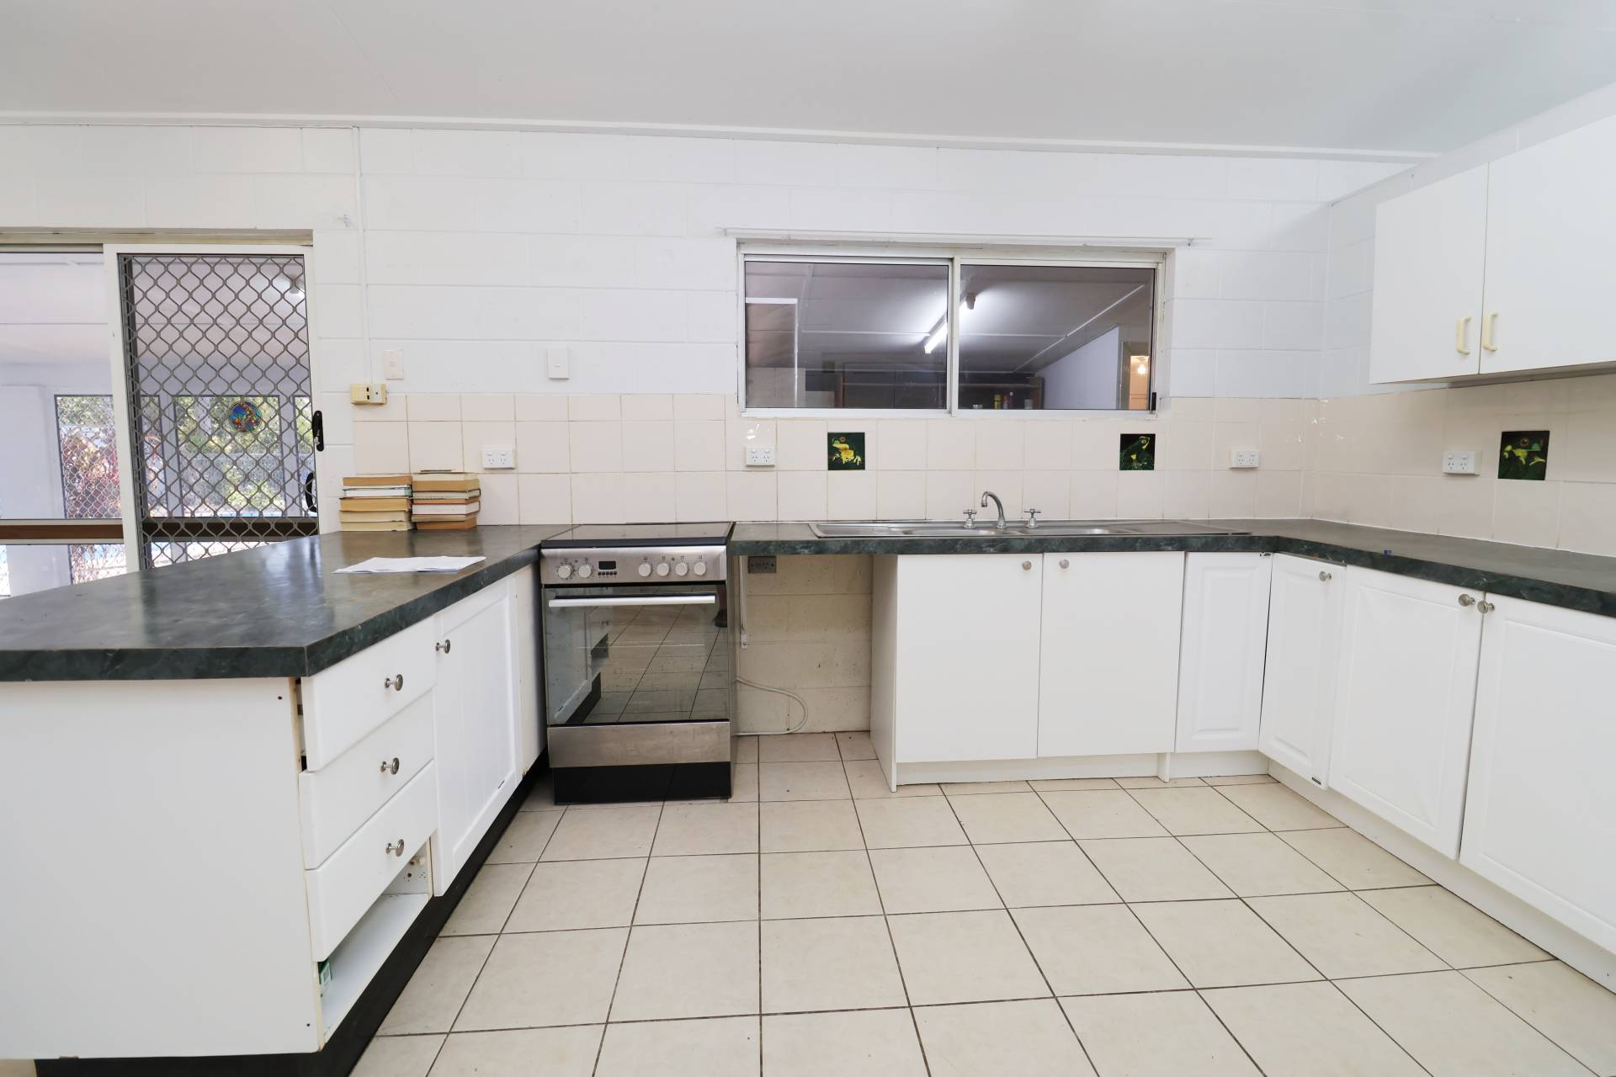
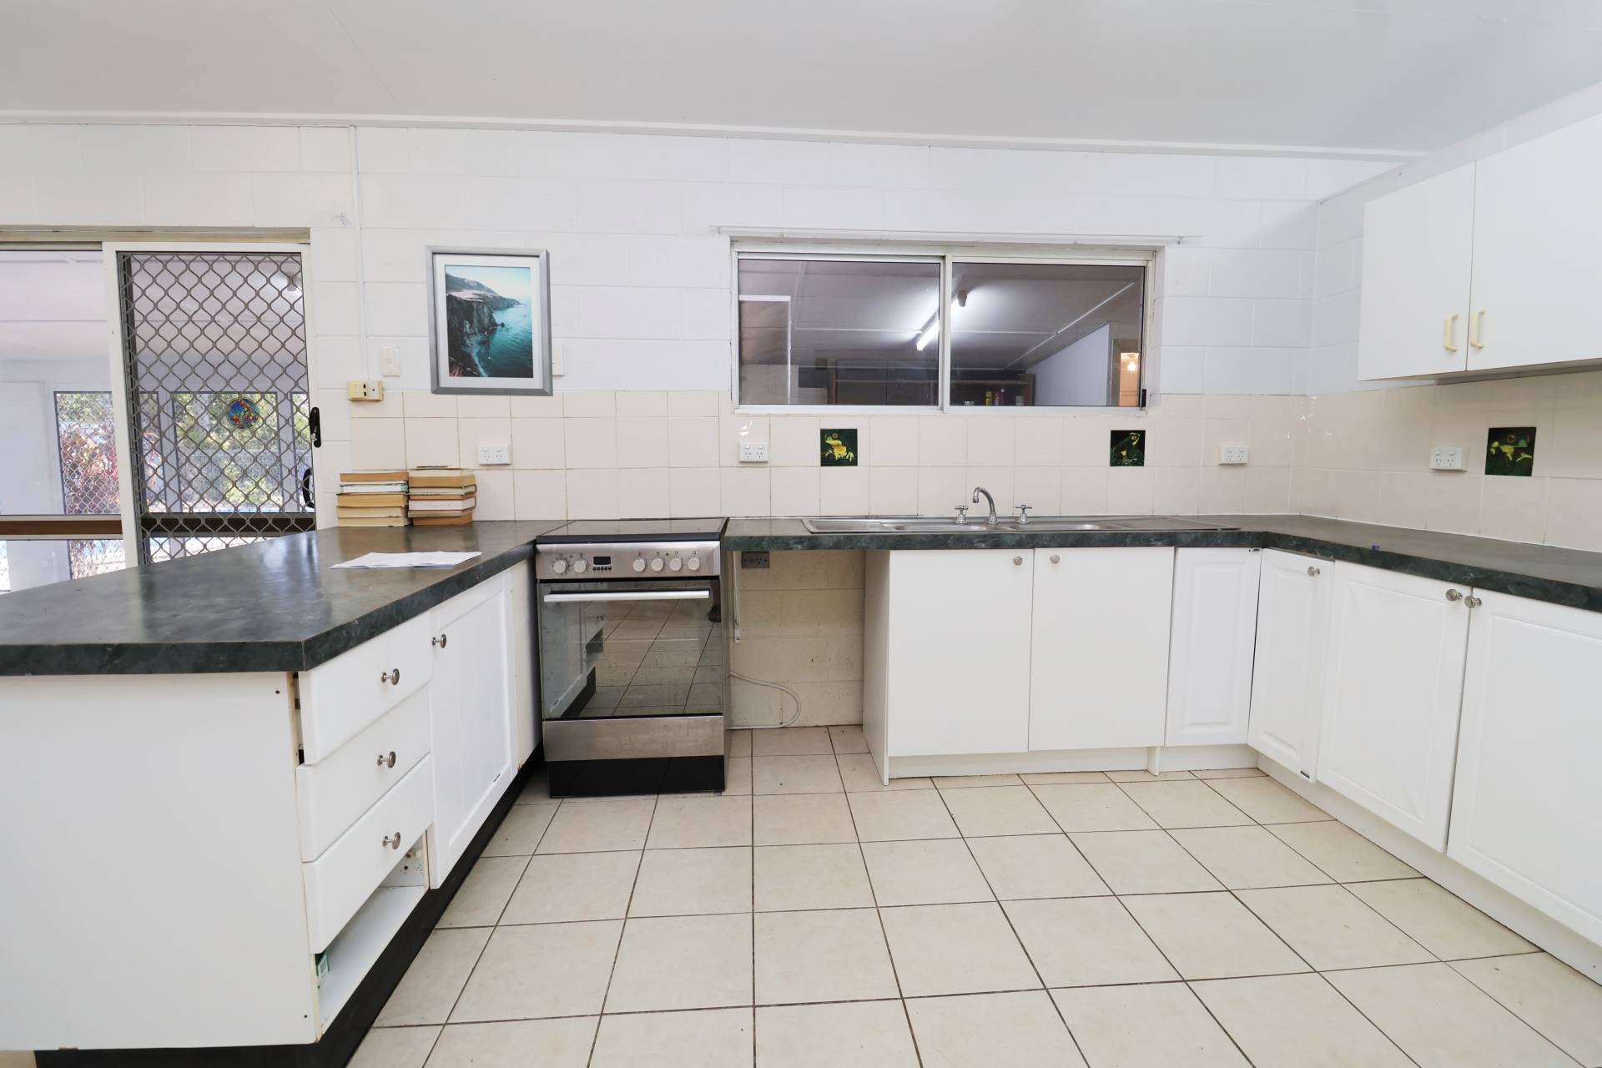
+ wall art [424,244,554,397]
